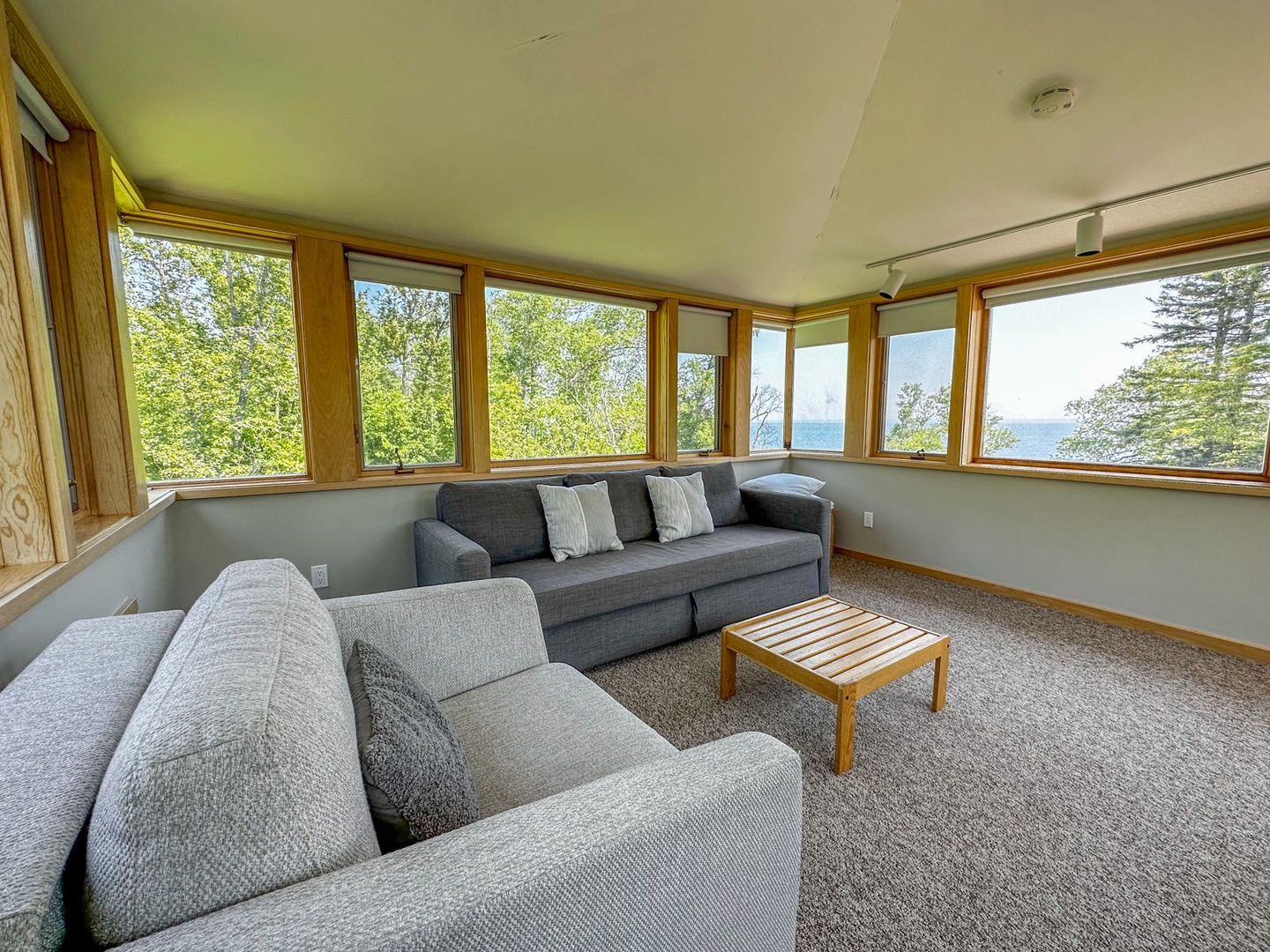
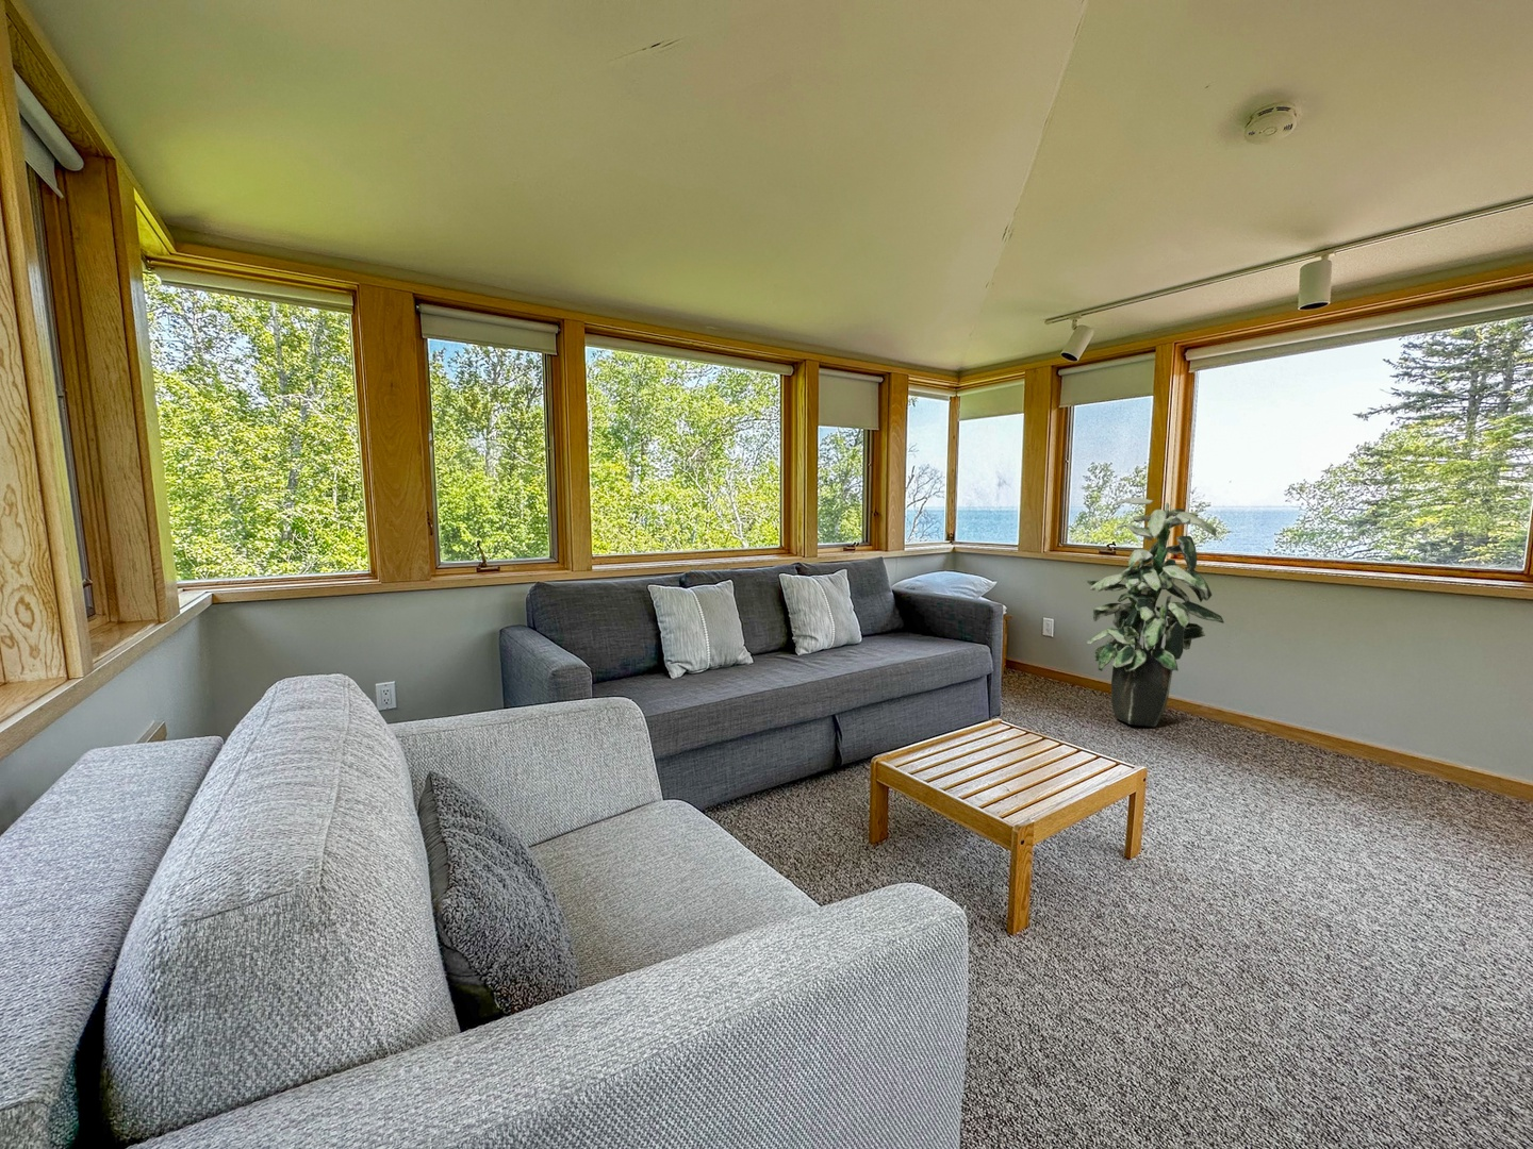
+ indoor plant [1084,497,1225,728]
